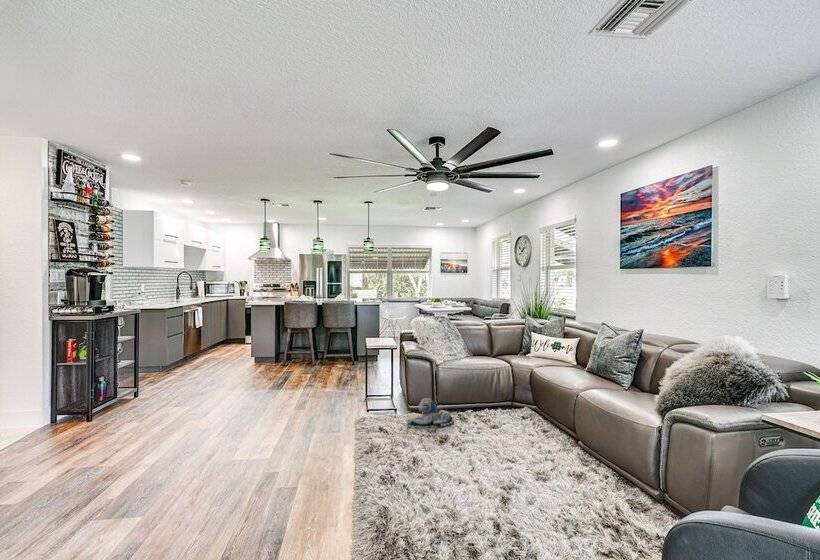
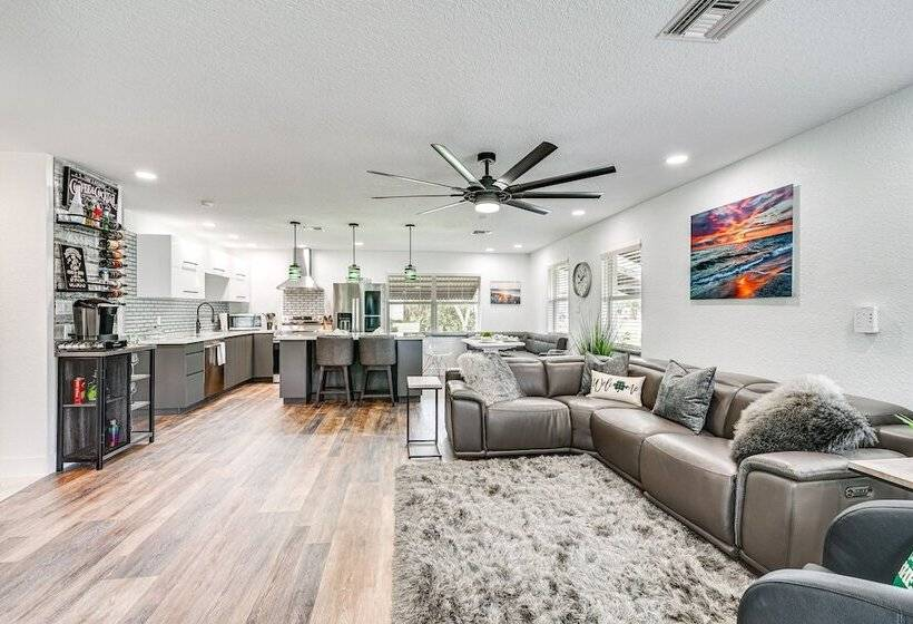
- plush toy [406,396,455,428]
